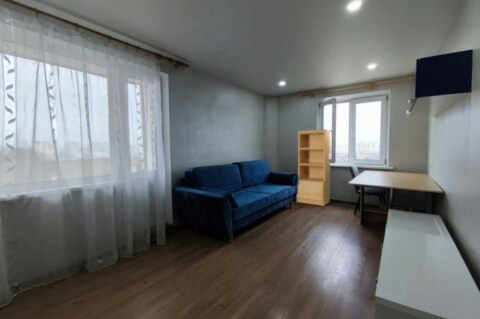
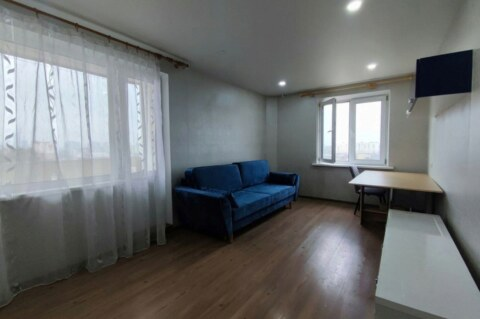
- bookcase [296,128,331,207]
